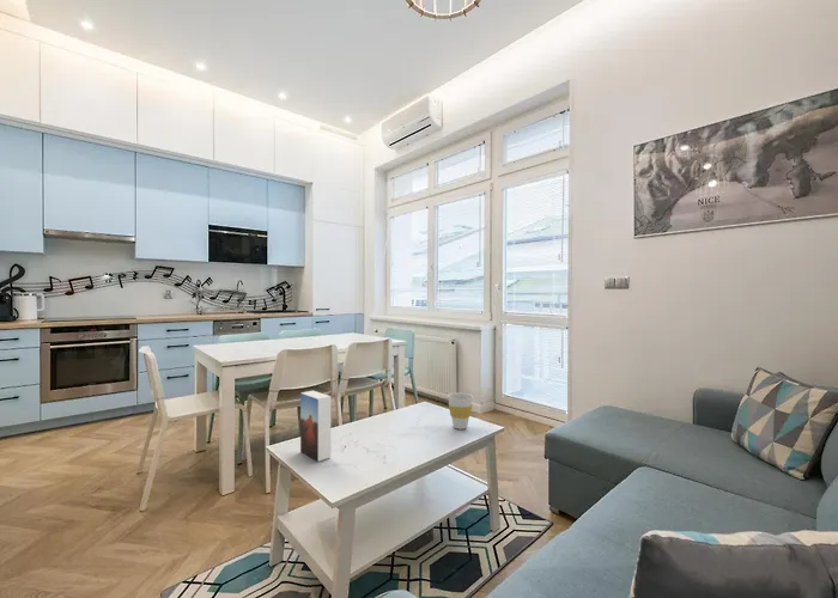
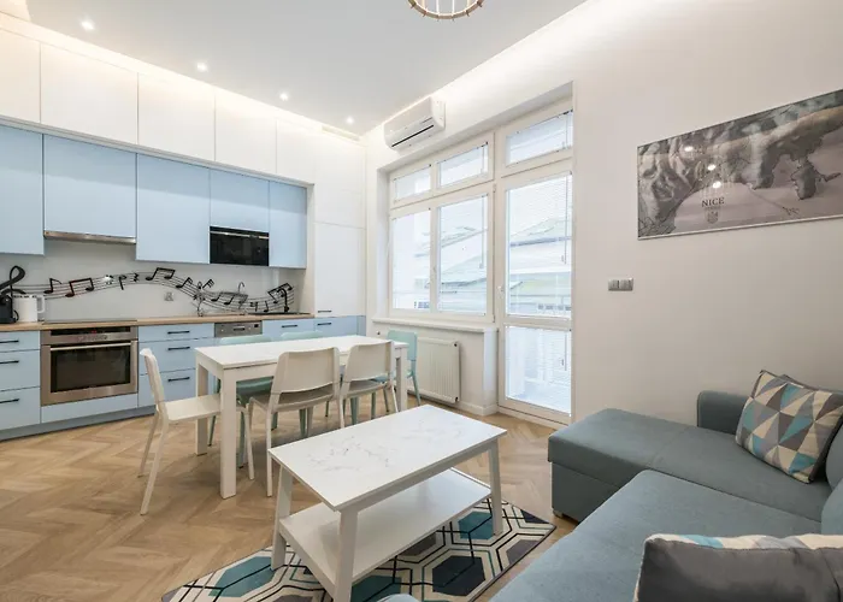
- book [299,390,332,463]
- cup [447,391,474,431]
